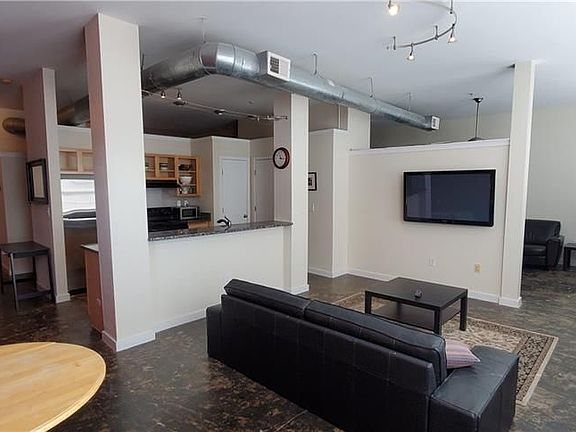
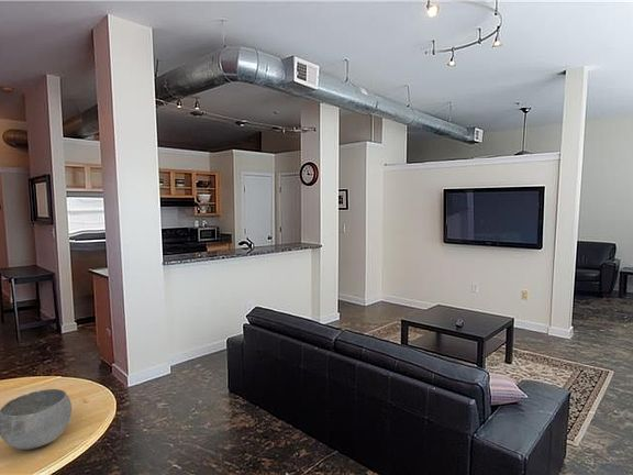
+ bowl [0,388,73,451]
